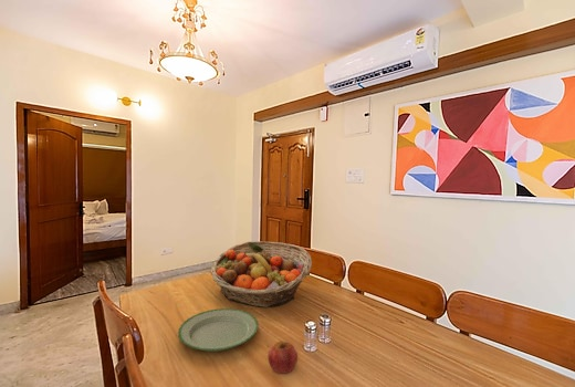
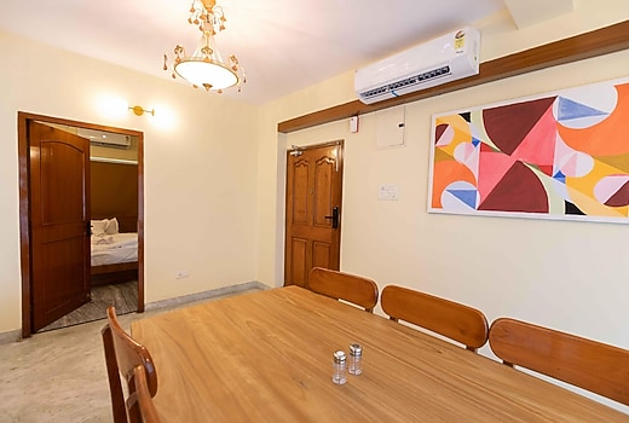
- apple [268,341,299,375]
- plate [177,307,259,353]
- fruit basket [209,240,313,308]
